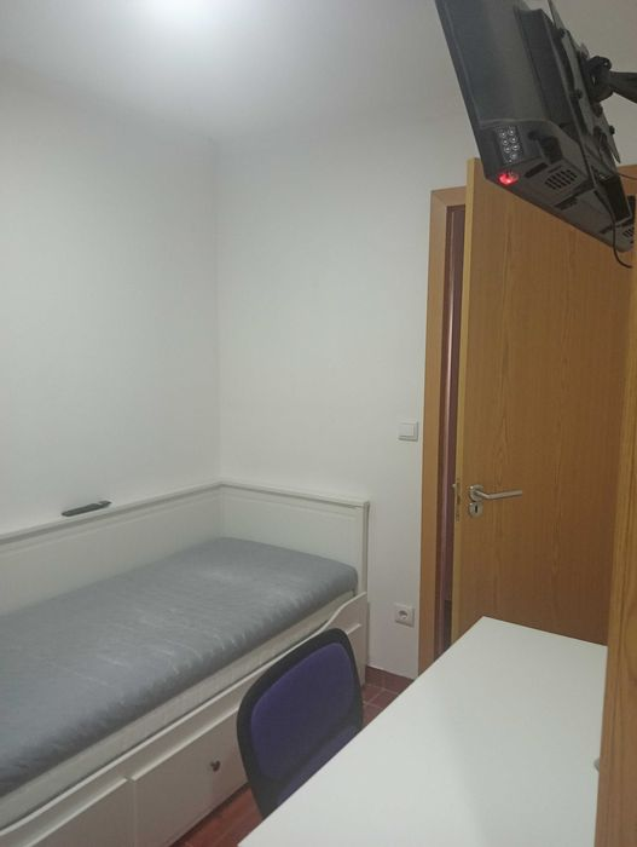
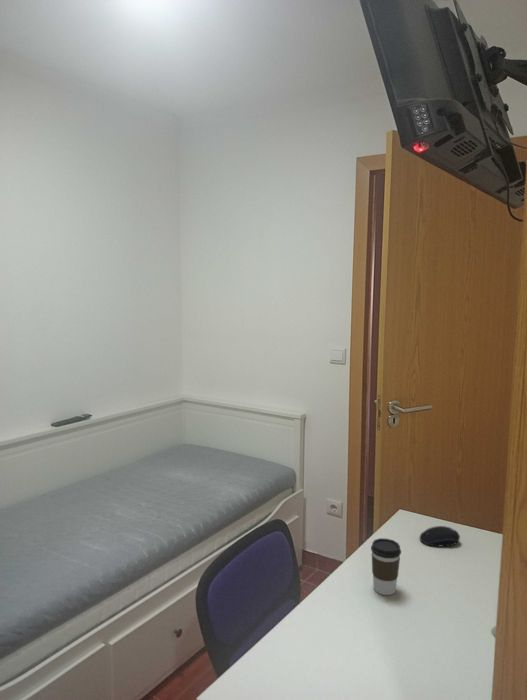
+ computer mouse [419,525,461,547]
+ coffee cup [370,537,402,596]
